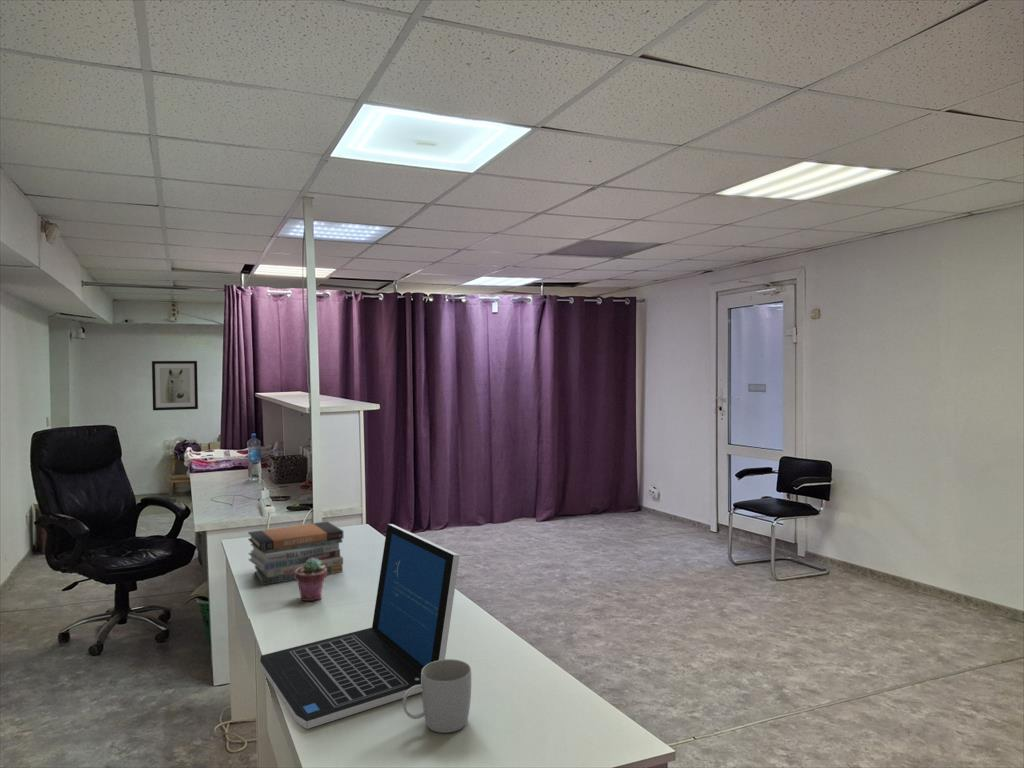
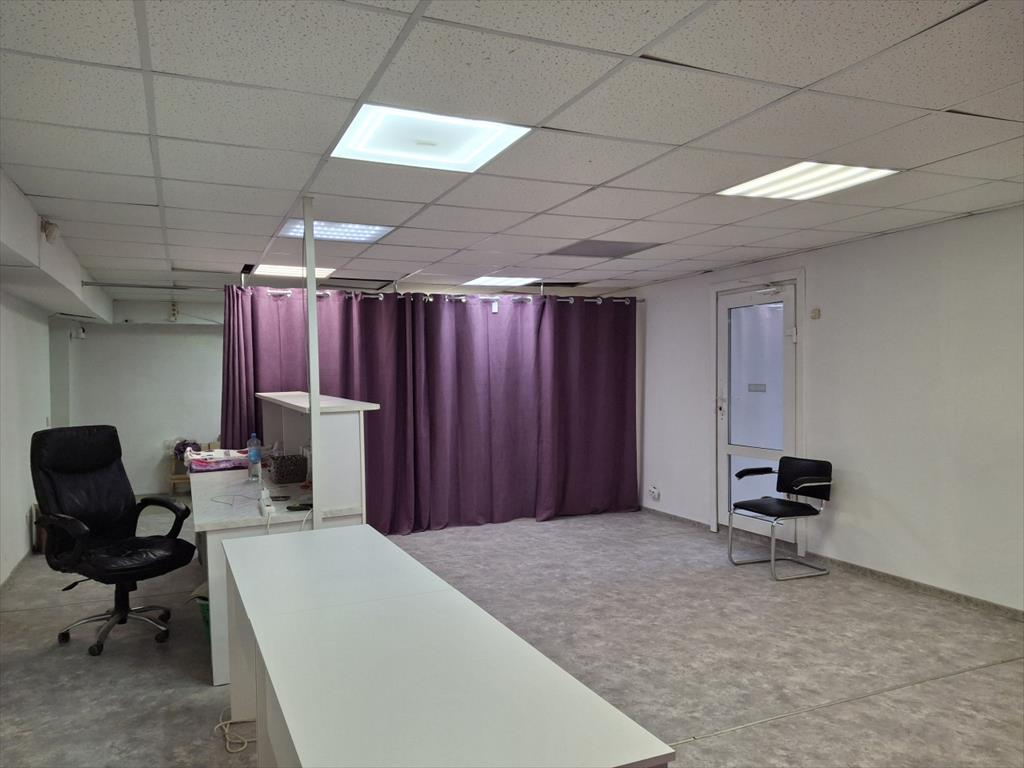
- book stack [247,520,344,586]
- laptop [259,523,461,730]
- potted succulent [295,558,327,602]
- wall art [151,360,199,411]
- mug [402,658,472,734]
